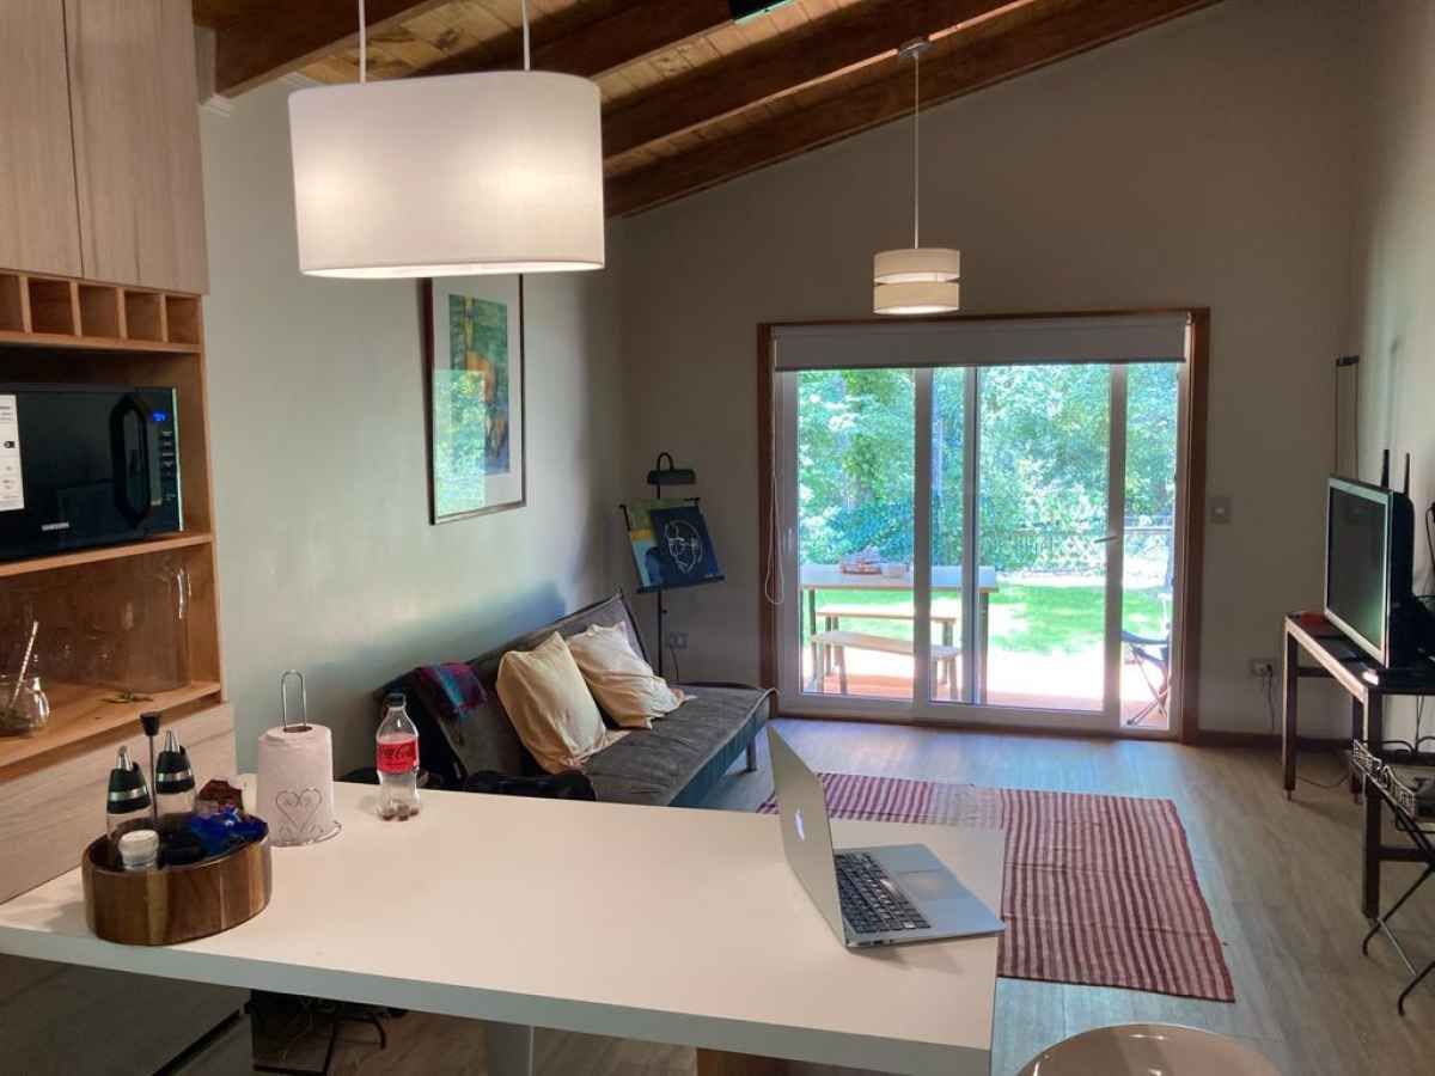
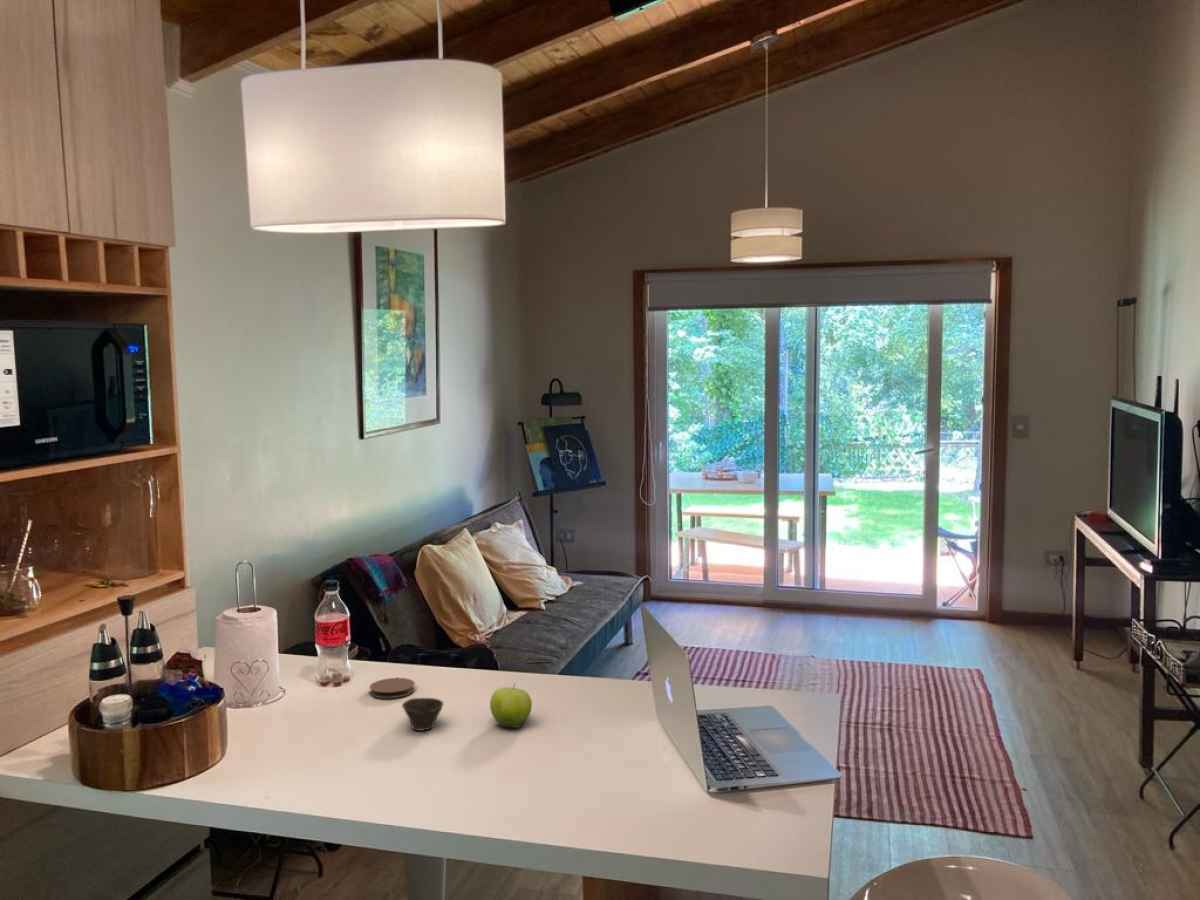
+ coaster [369,677,416,699]
+ fruit [489,683,533,729]
+ cup [401,697,444,732]
